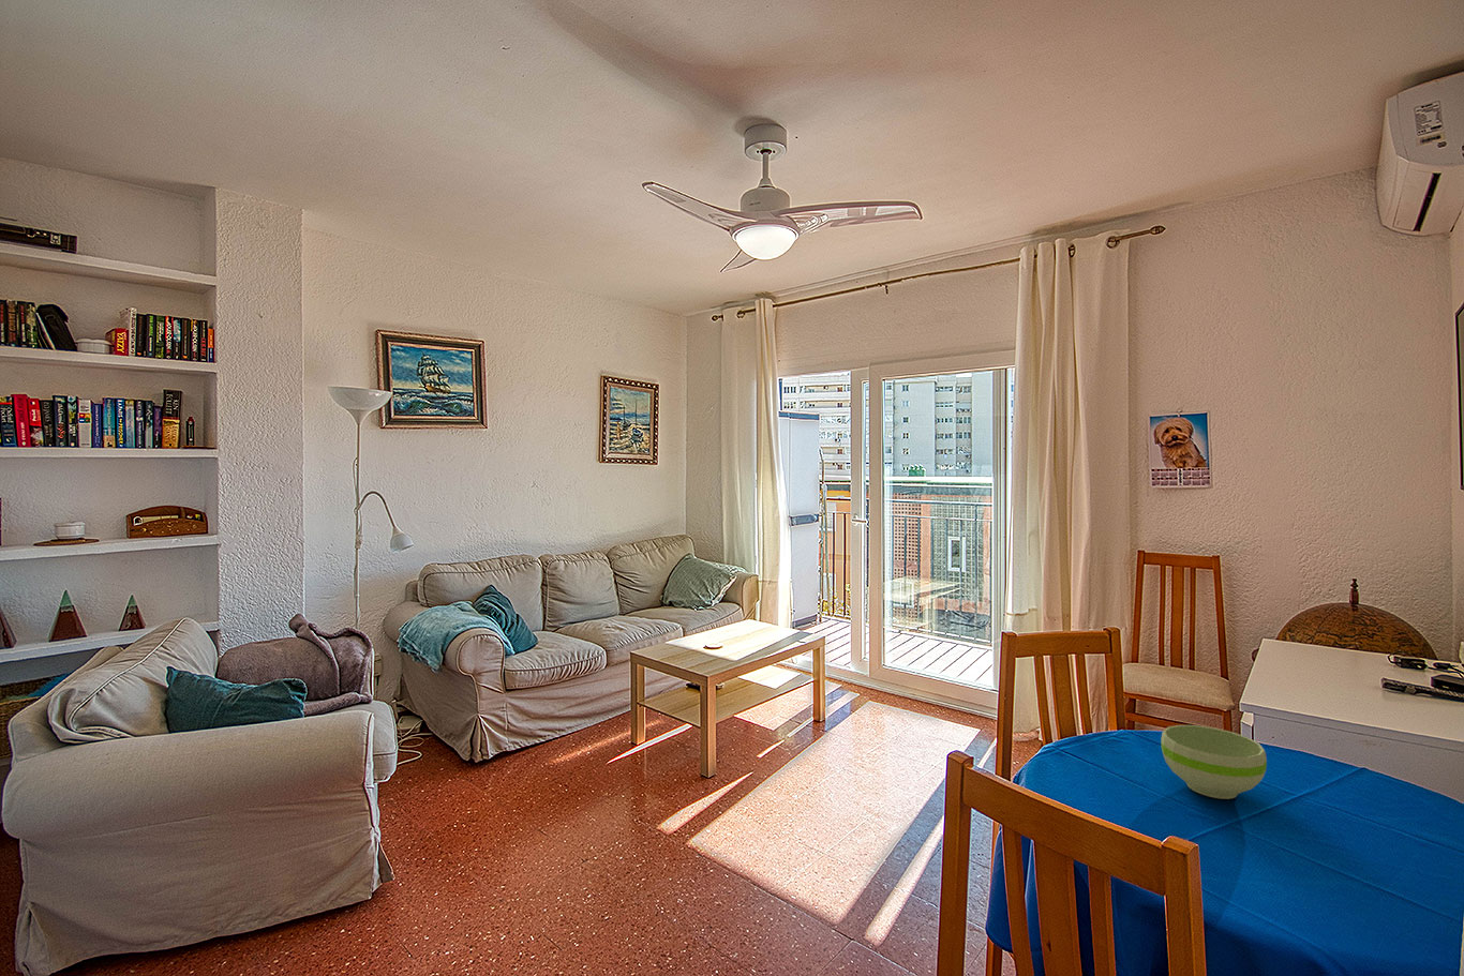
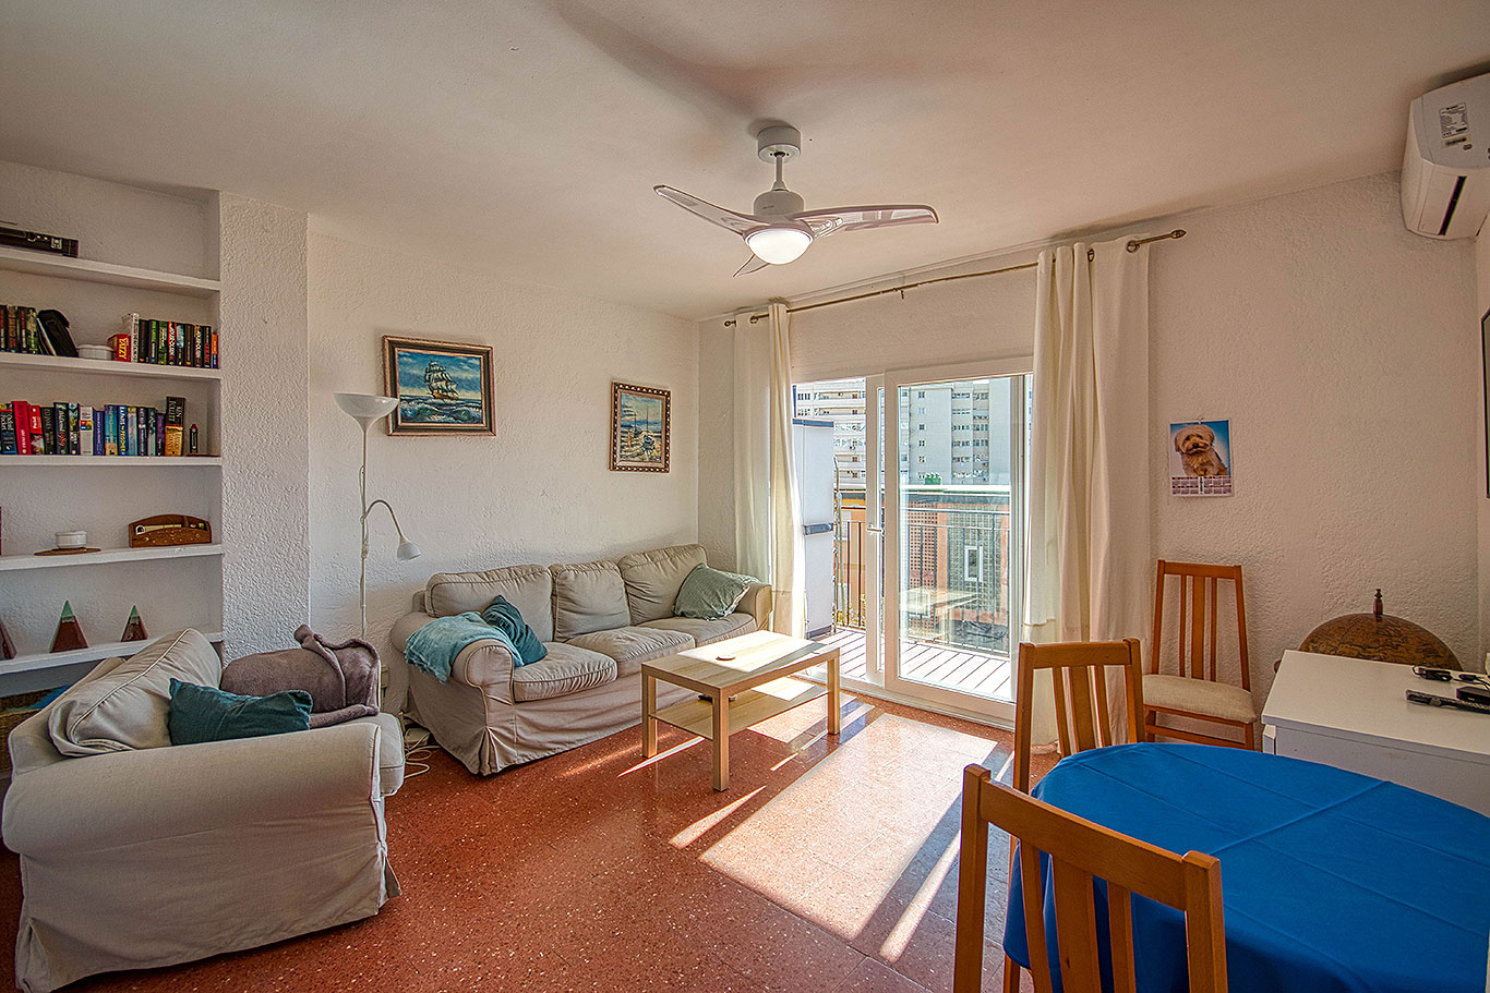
- bowl [1160,724,1268,801]
